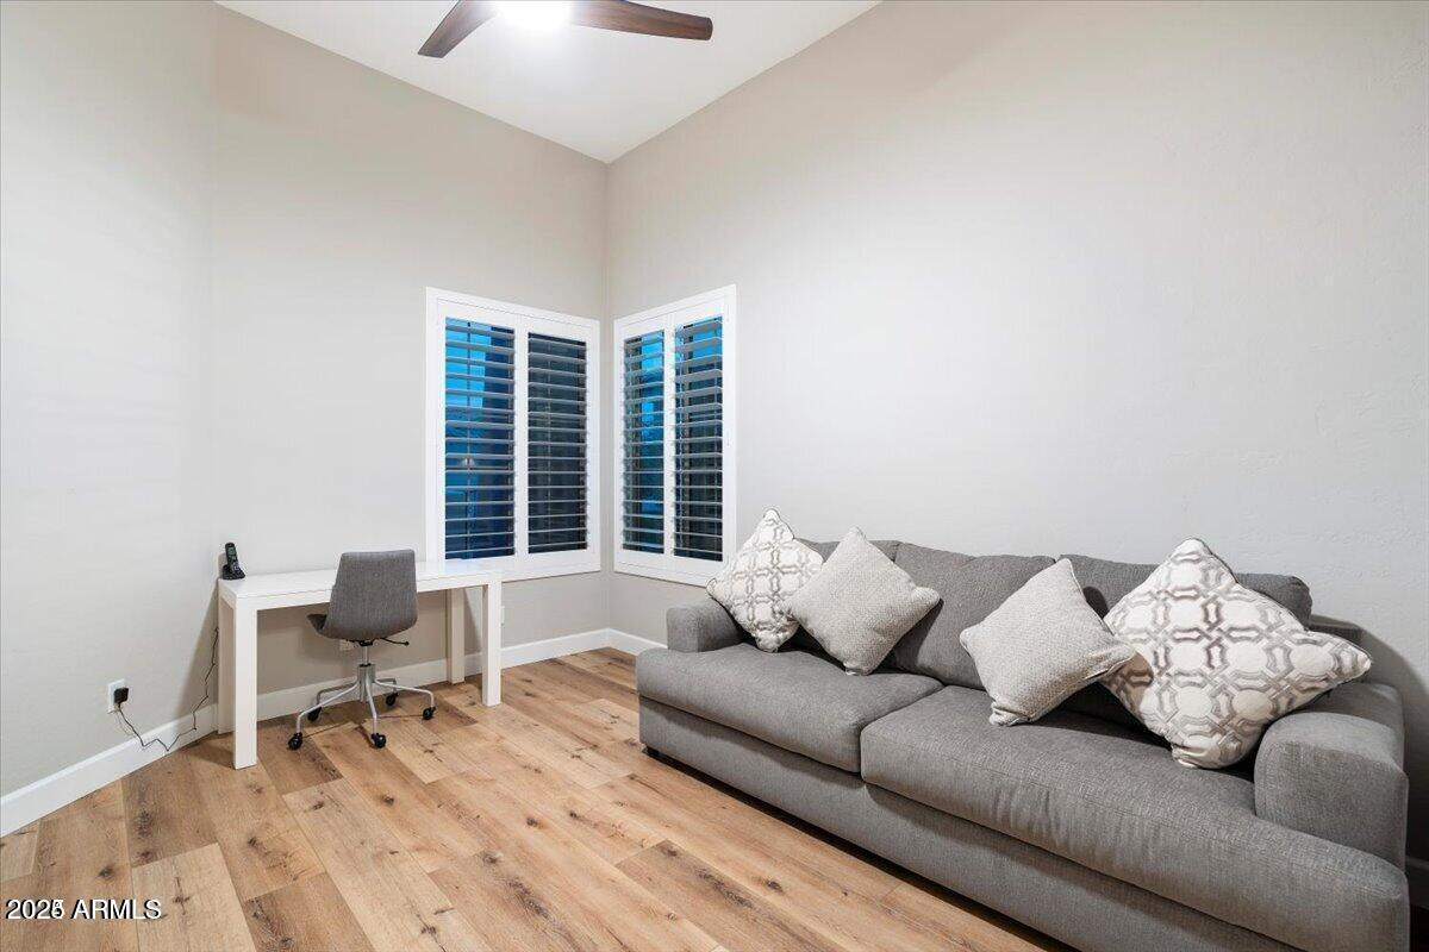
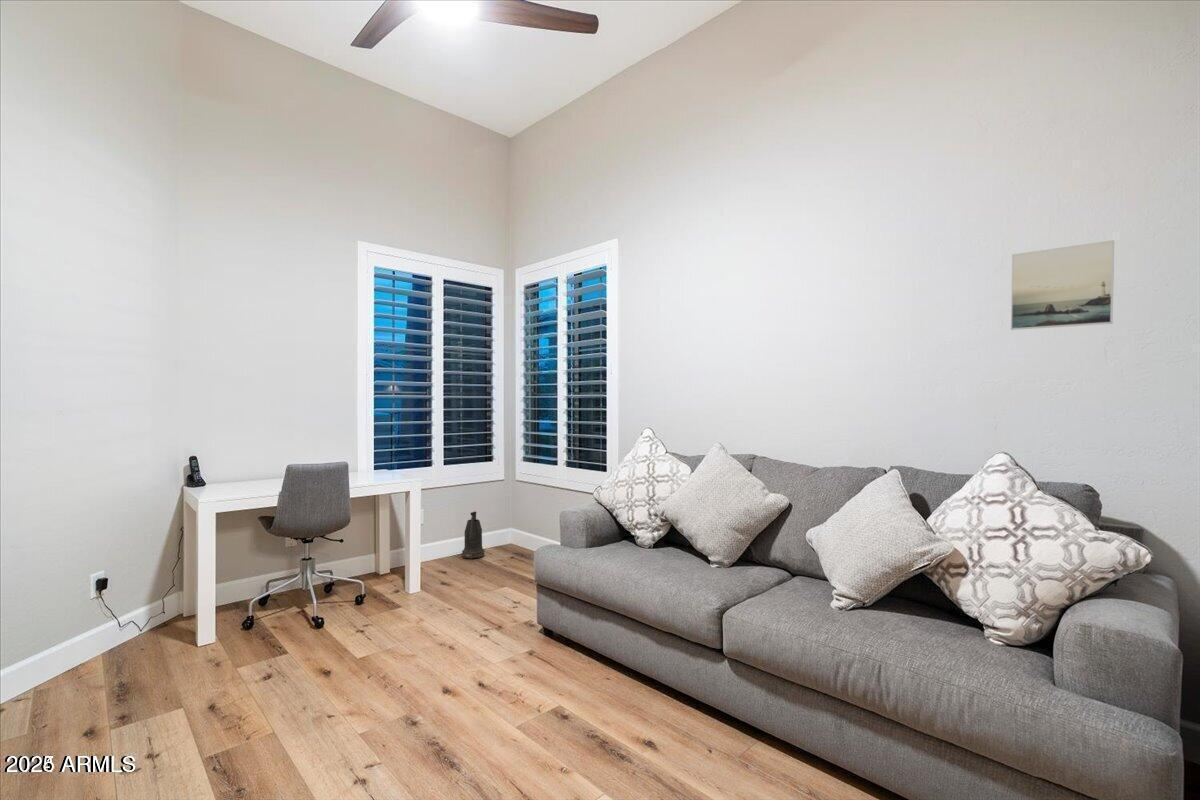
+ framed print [1010,239,1115,331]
+ watering can [461,510,485,560]
